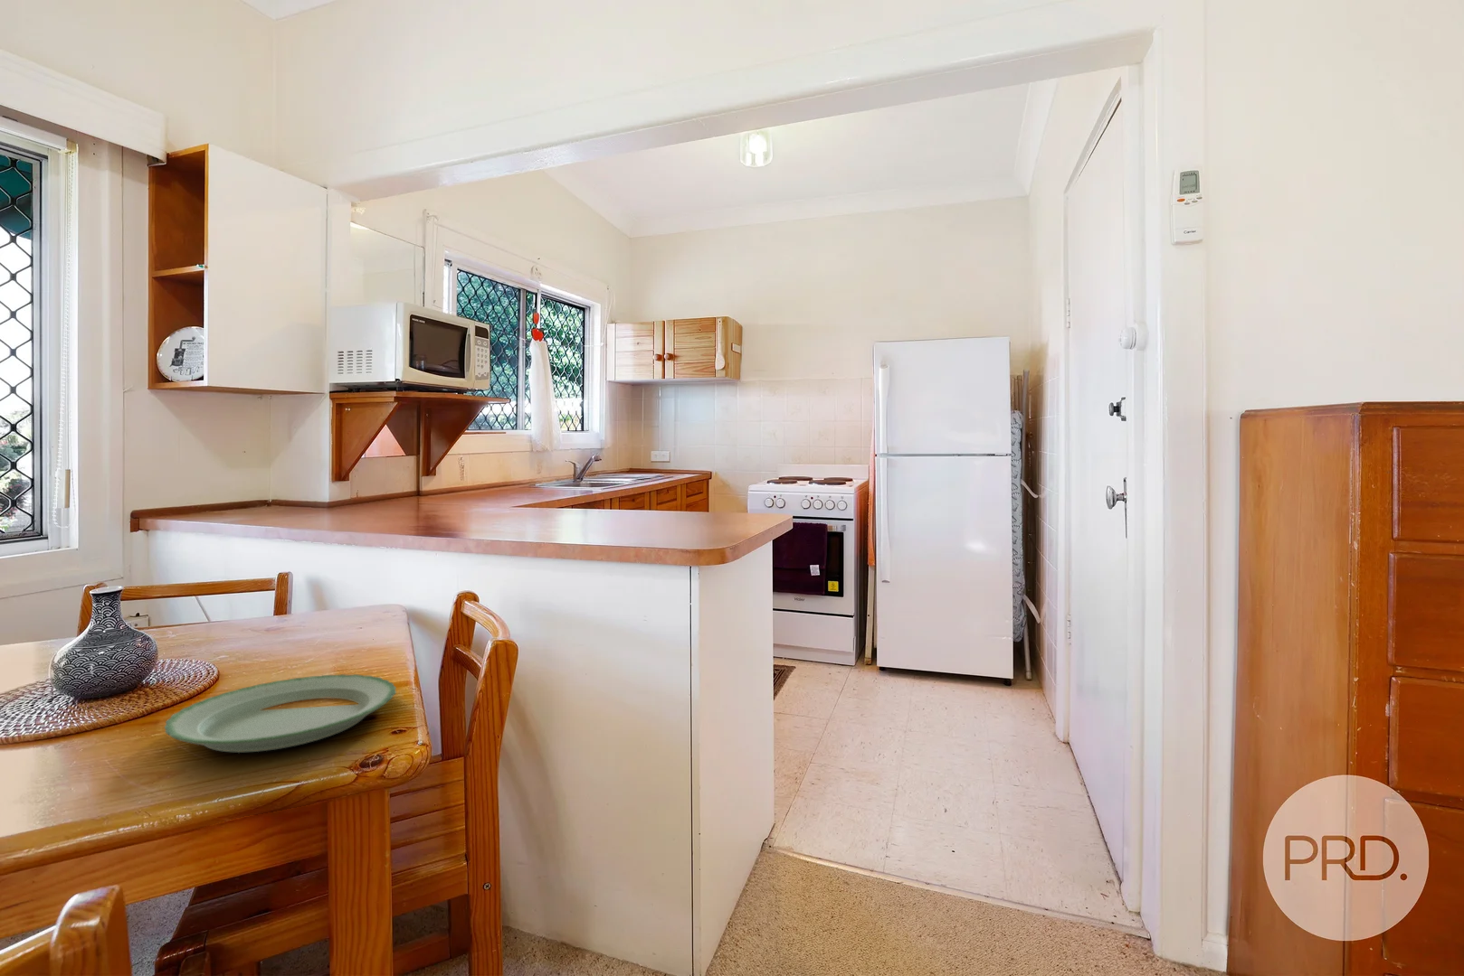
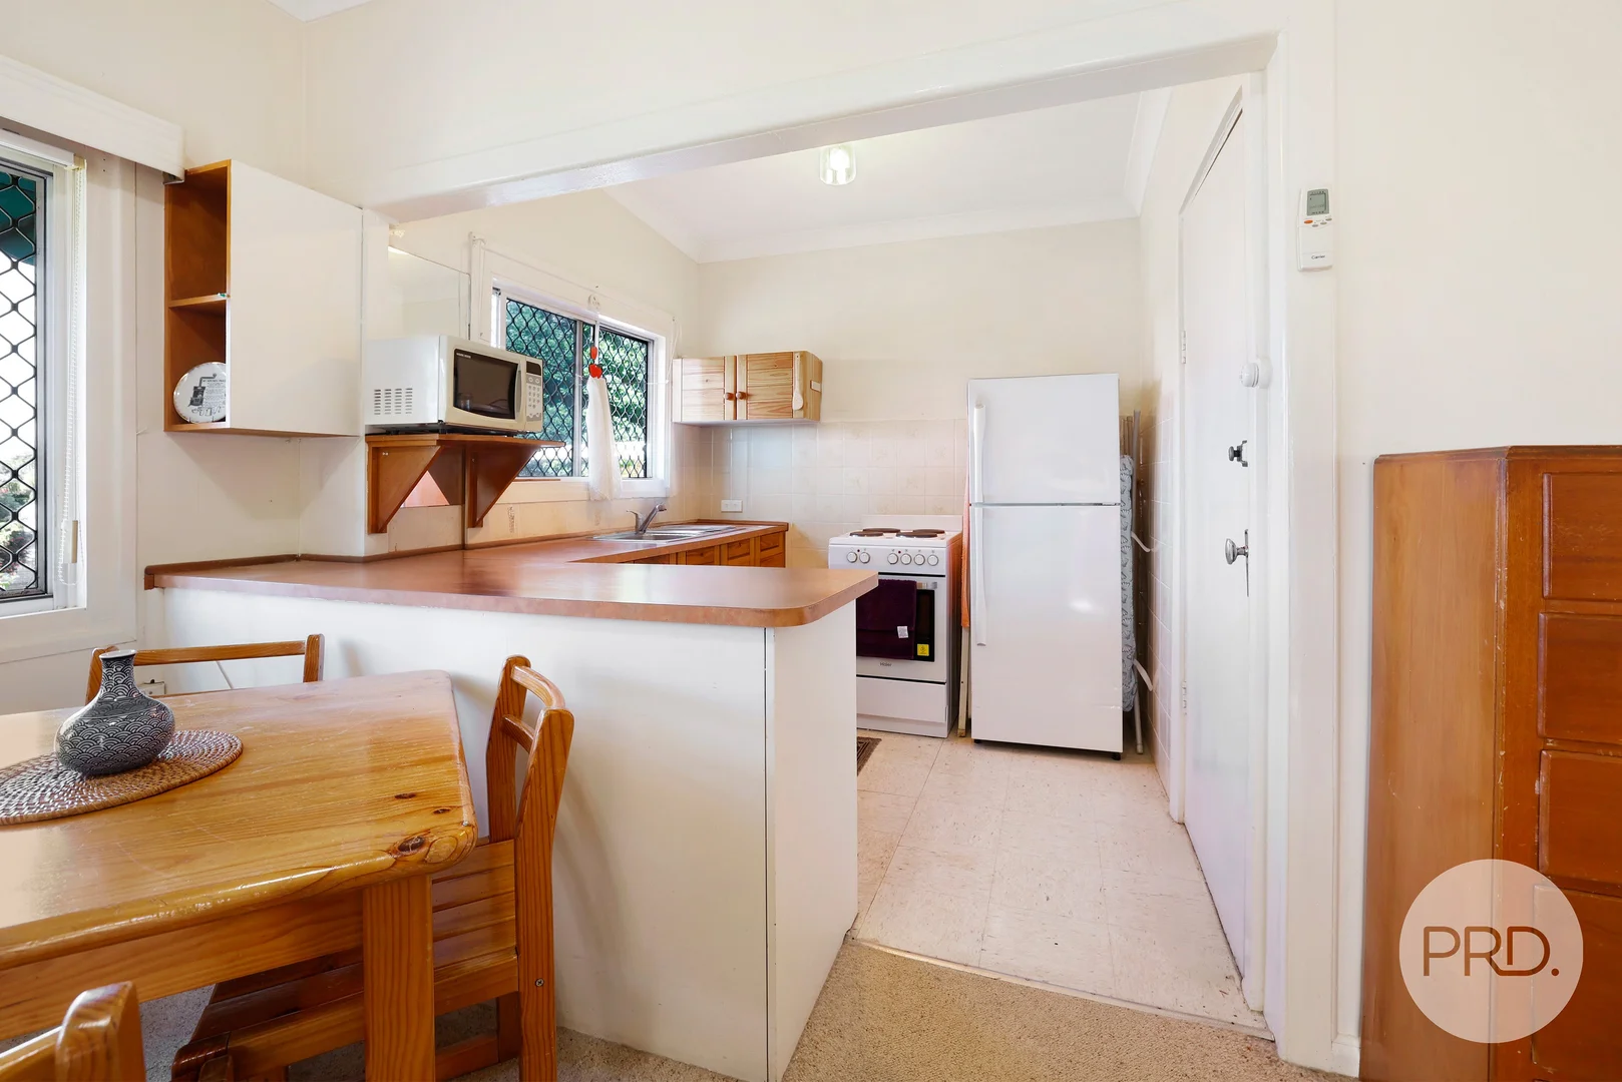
- plate [164,673,397,754]
